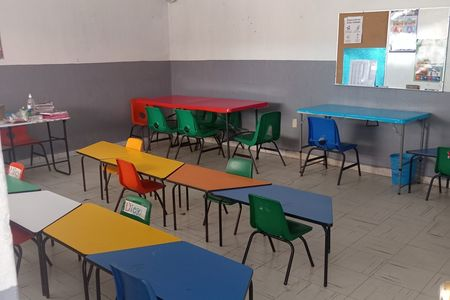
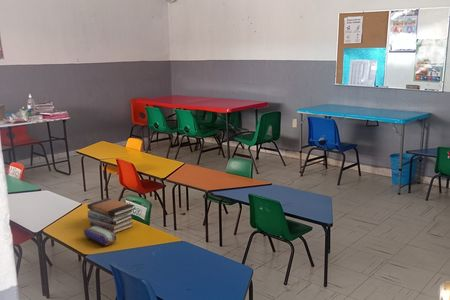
+ pencil case [83,226,117,247]
+ book stack [86,197,136,234]
